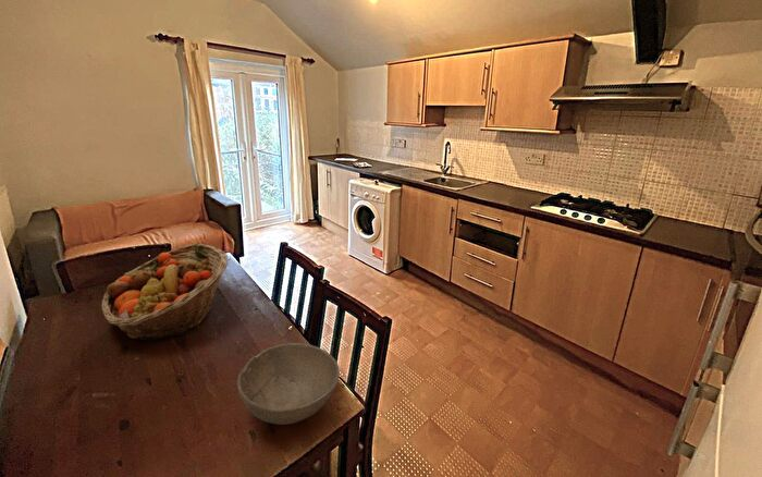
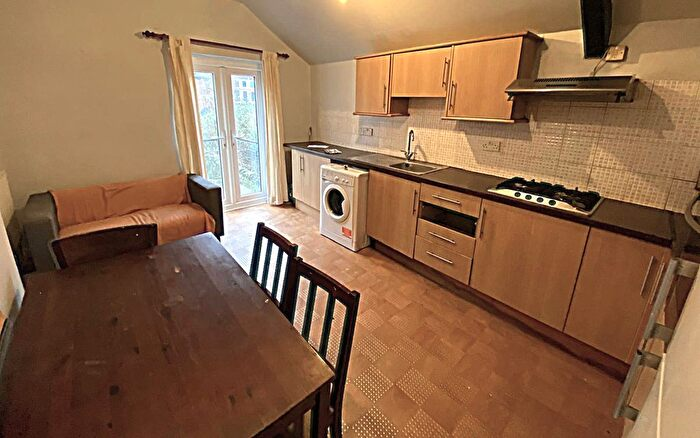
- bowl [236,342,341,426]
- fruit basket [101,243,229,341]
